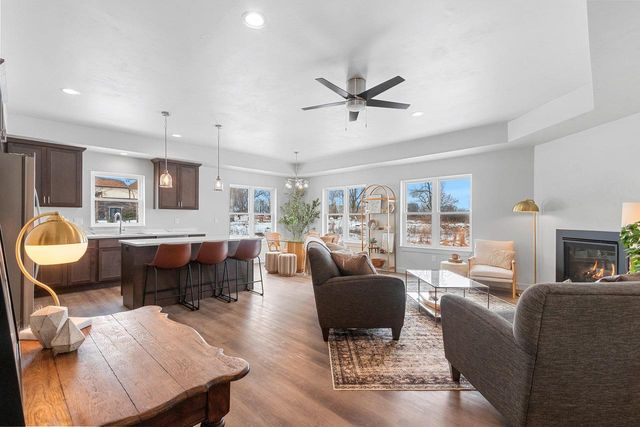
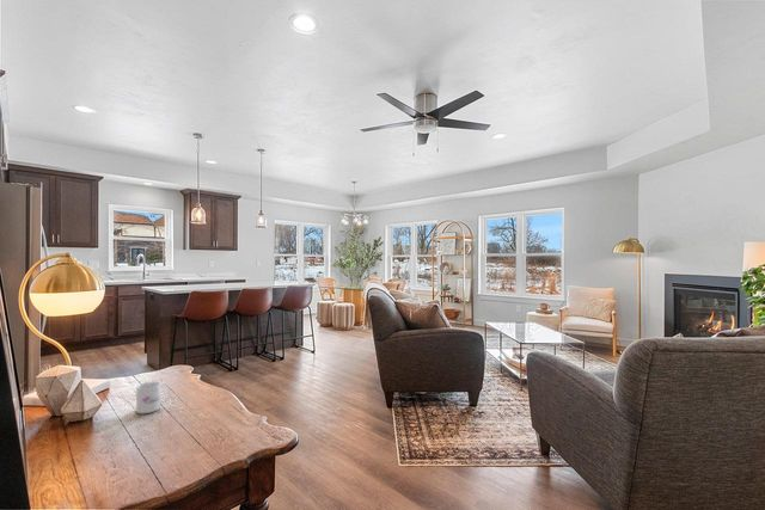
+ mug [135,380,171,414]
